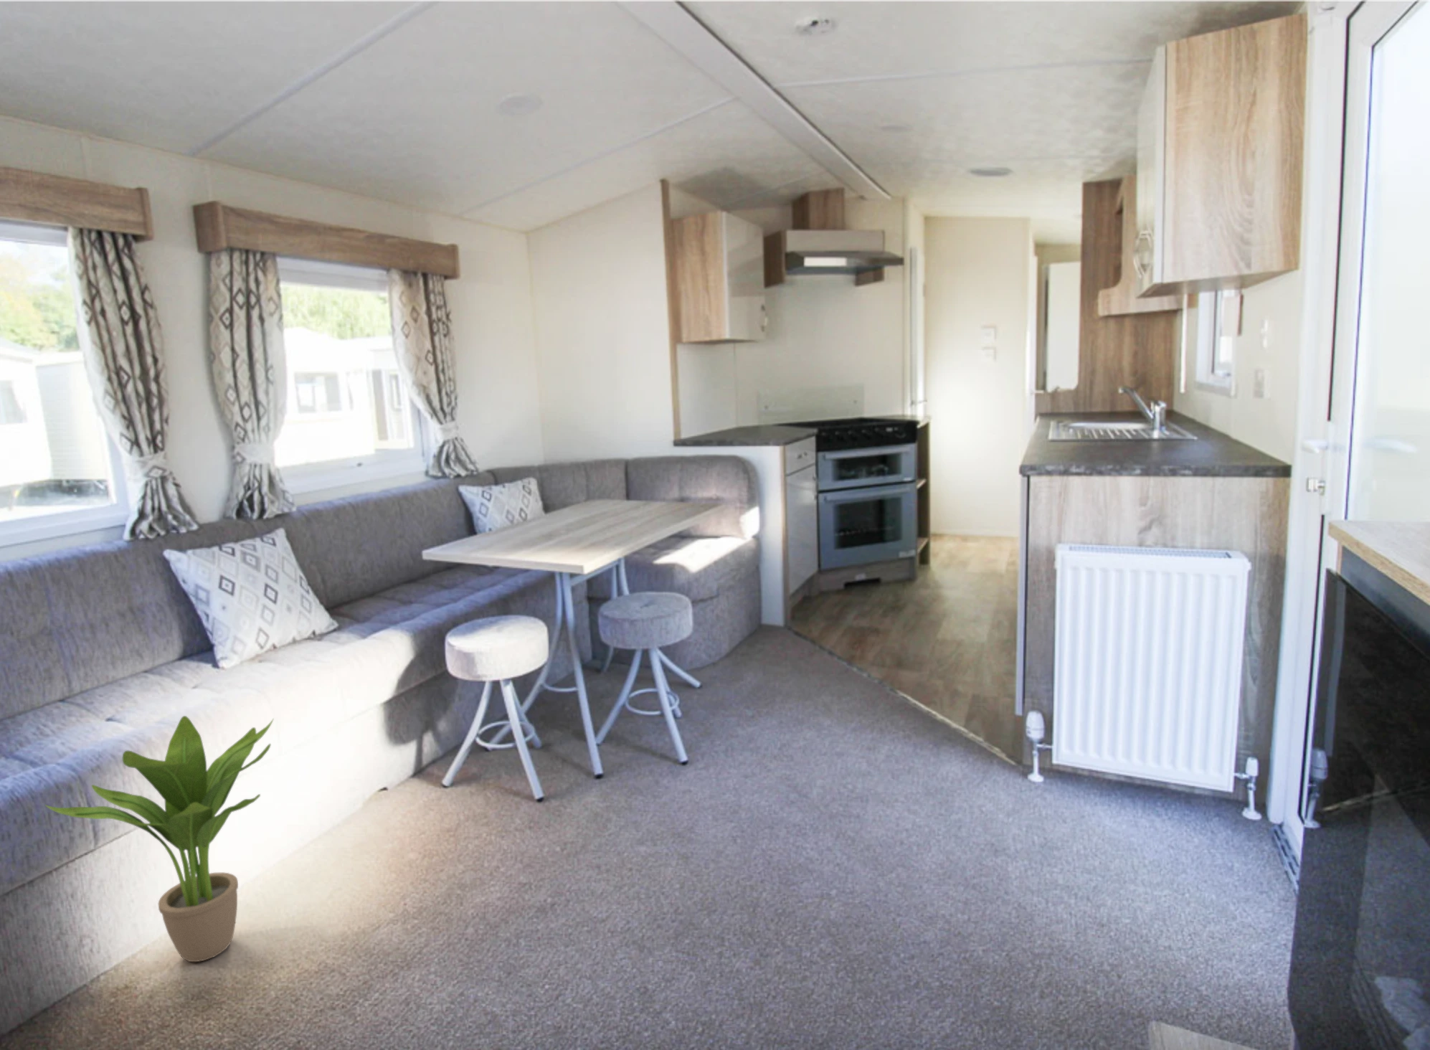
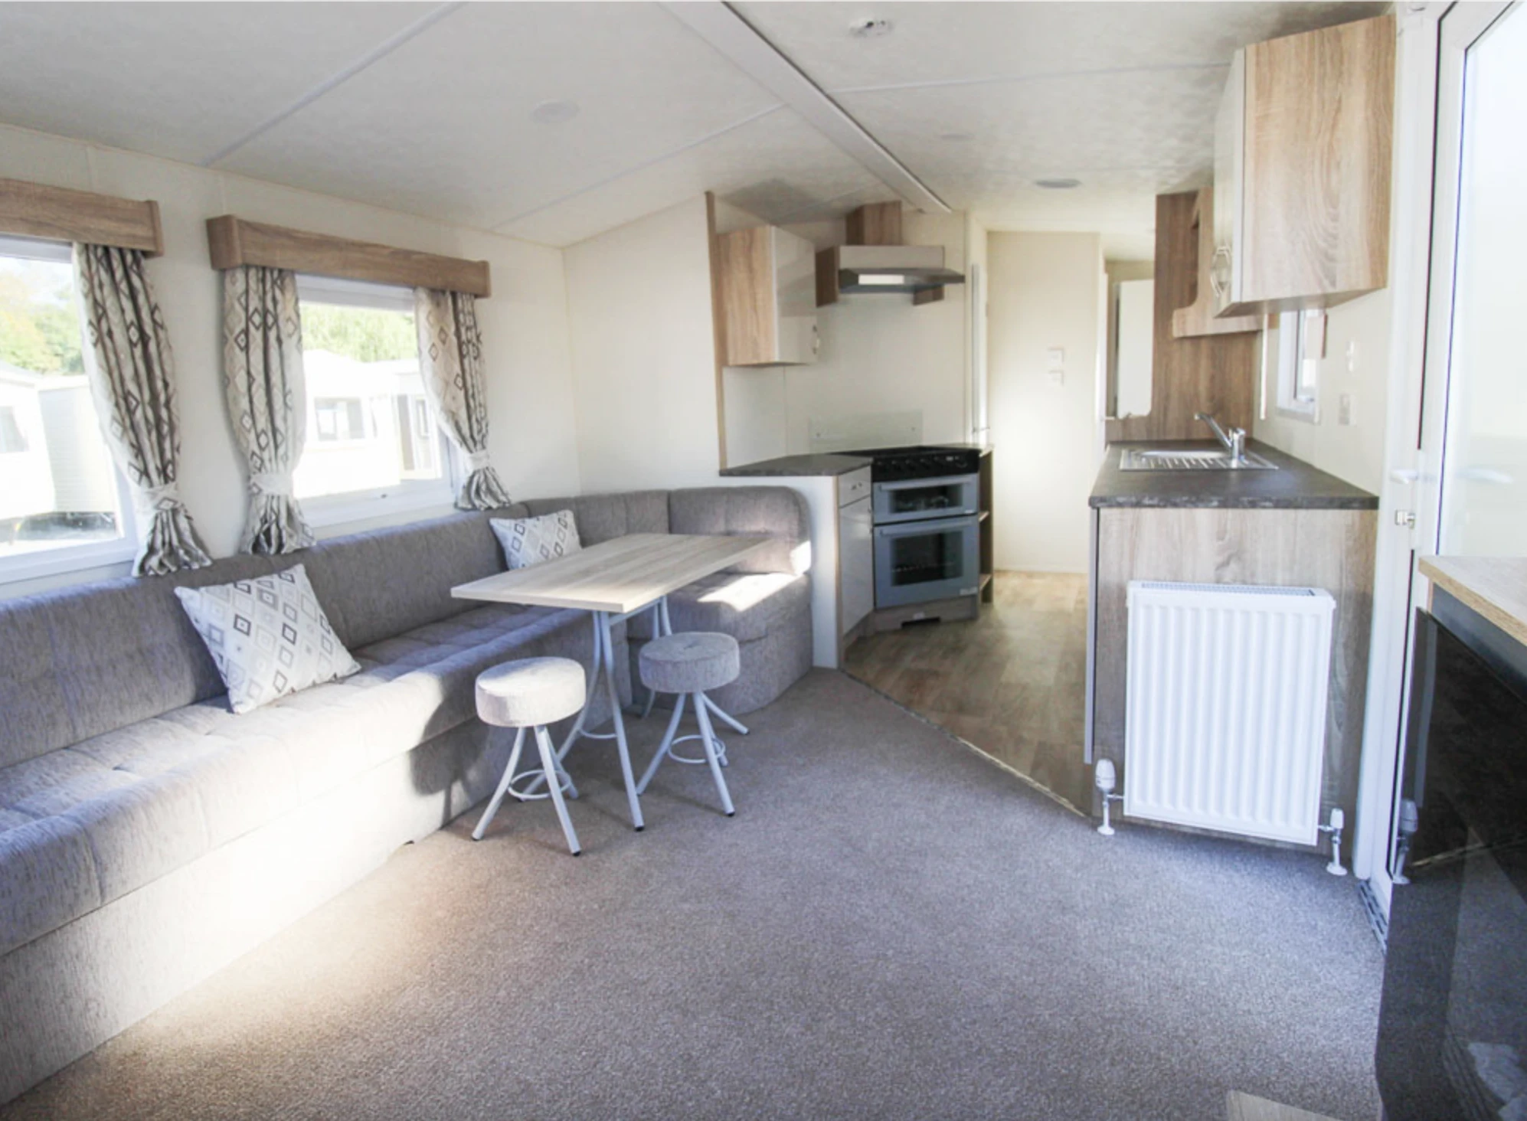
- potted plant [44,715,274,962]
